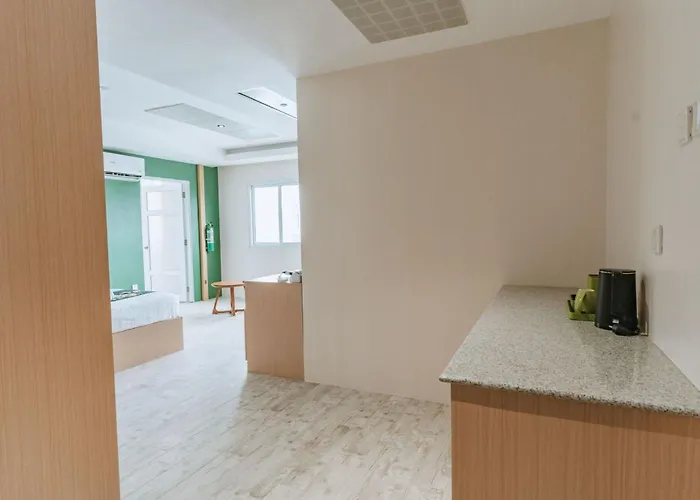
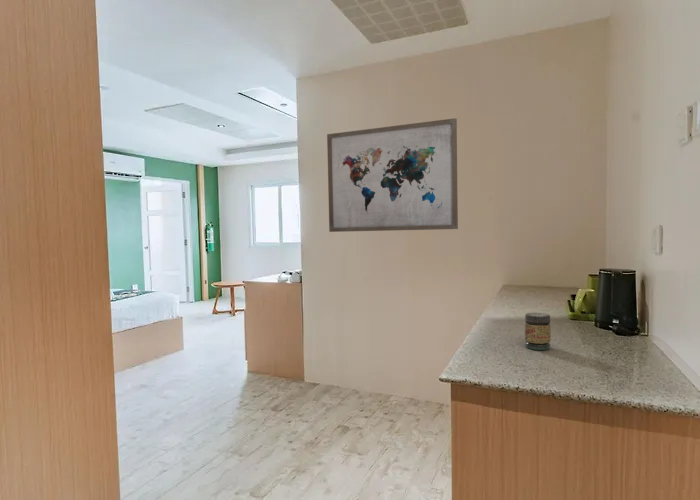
+ wall art [326,117,459,233]
+ jar [524,312,552,351]
